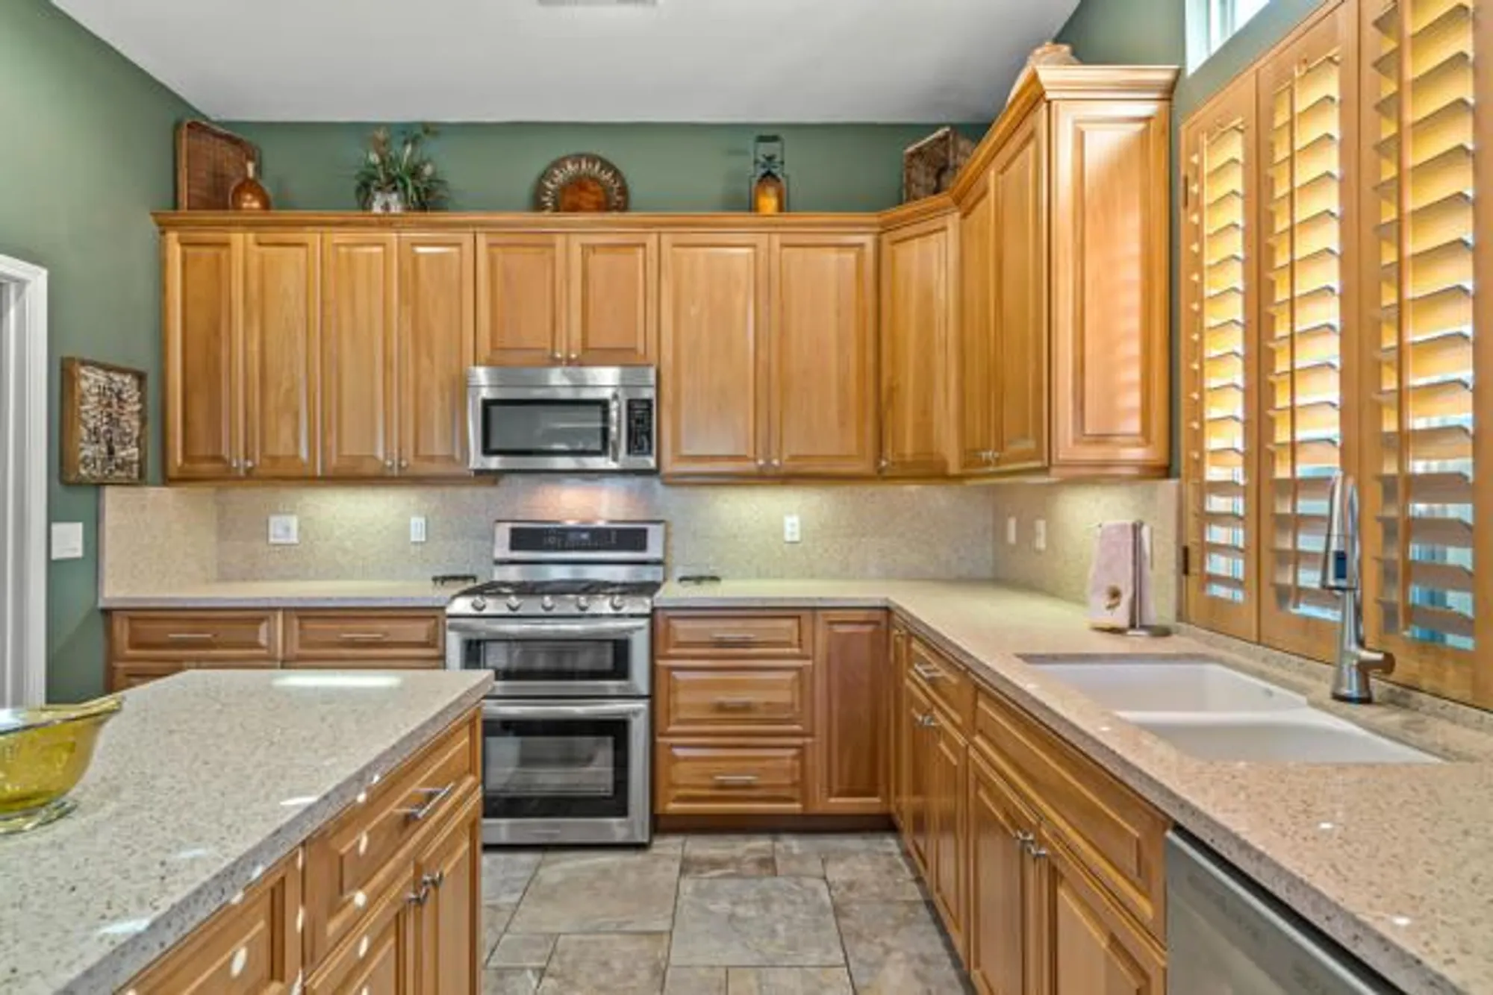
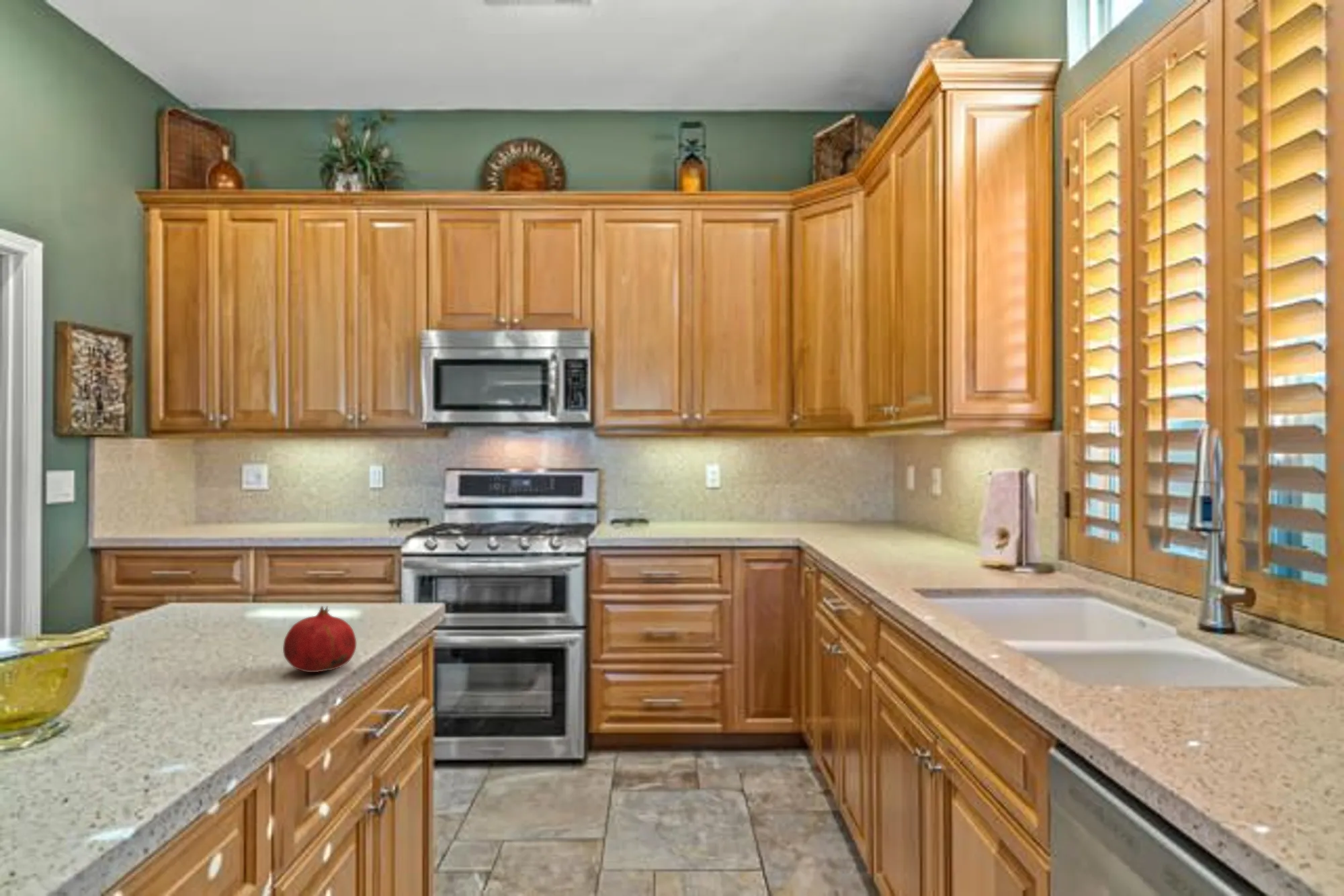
+ fruit [282,605,357,673]
